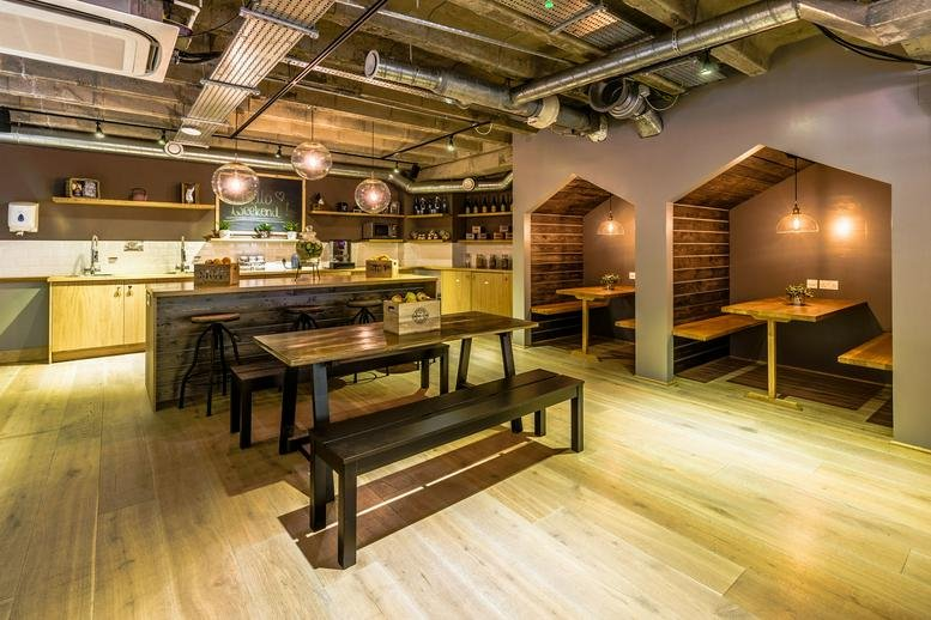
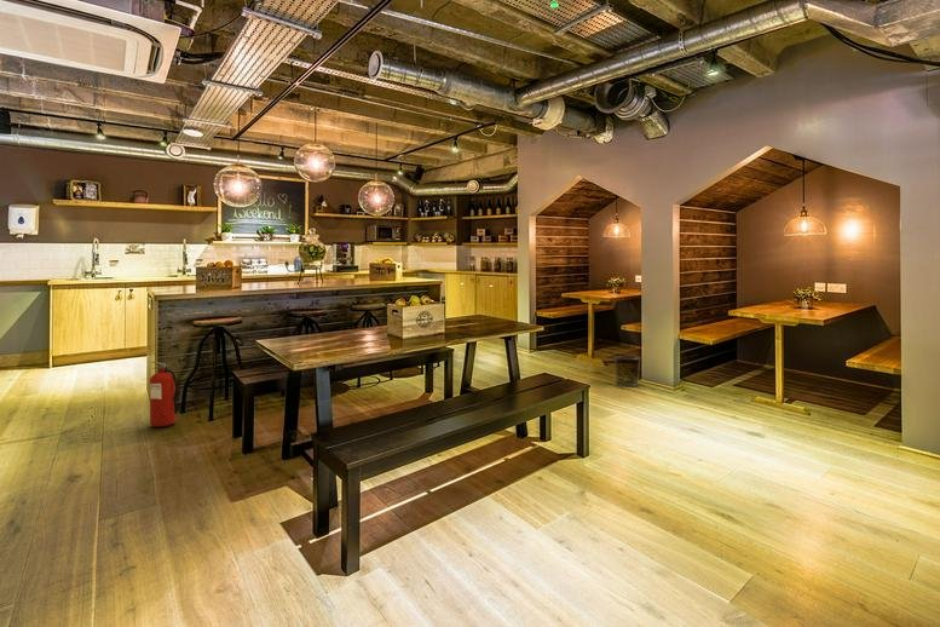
+ waste bin [613,355,641,387]
+ fire extinguisher [149,361,179,428]
